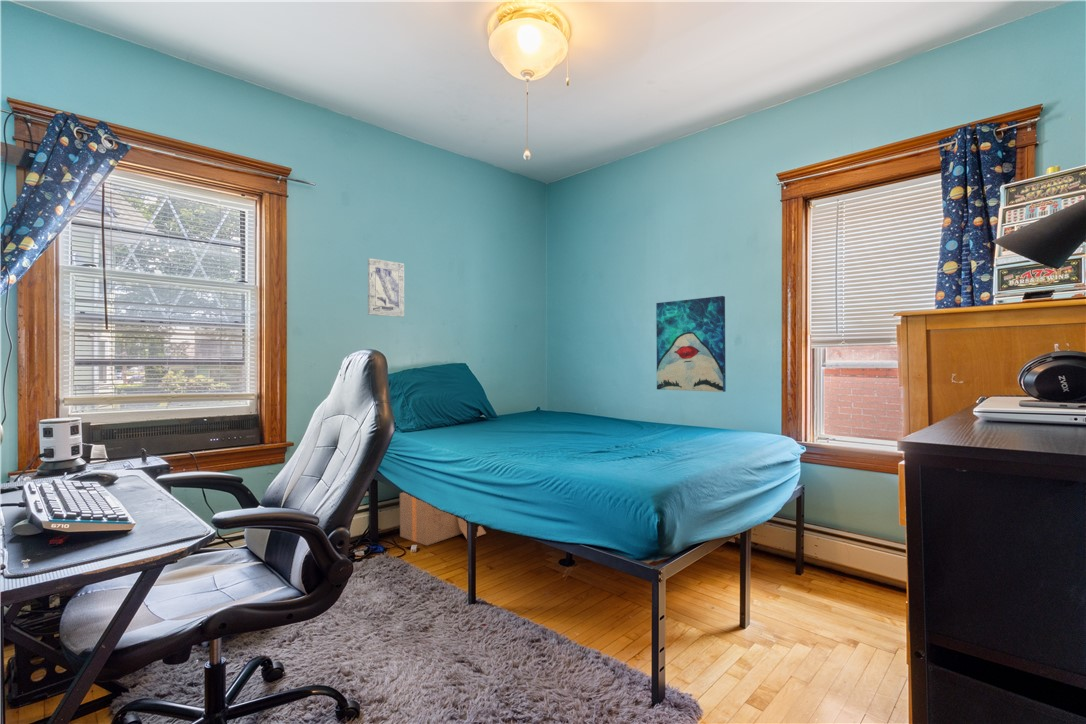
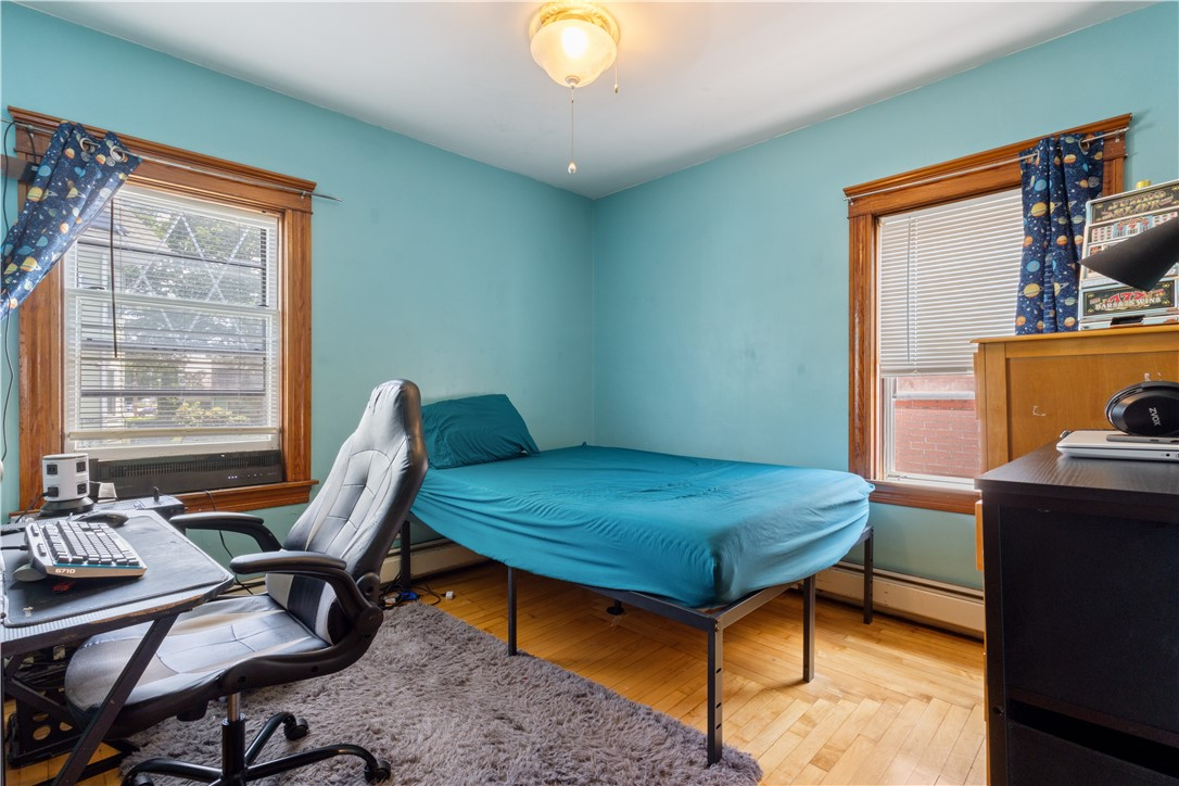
- wall art [367,257,405,318]
- cardboard box [399,491,487,547]
- wall art [655,295,727,393]
